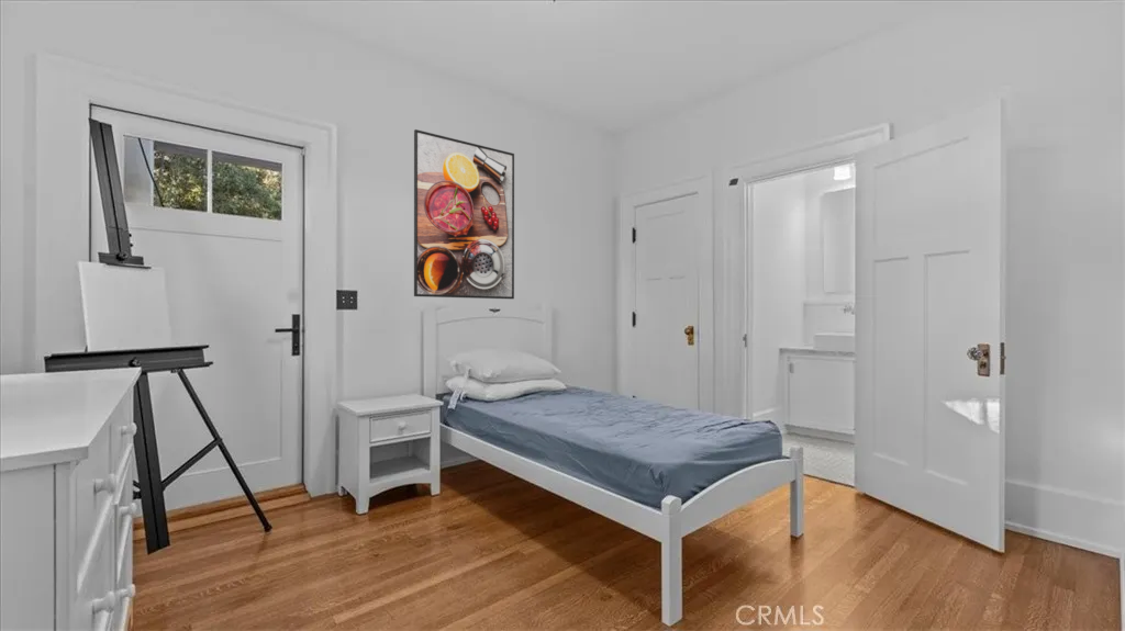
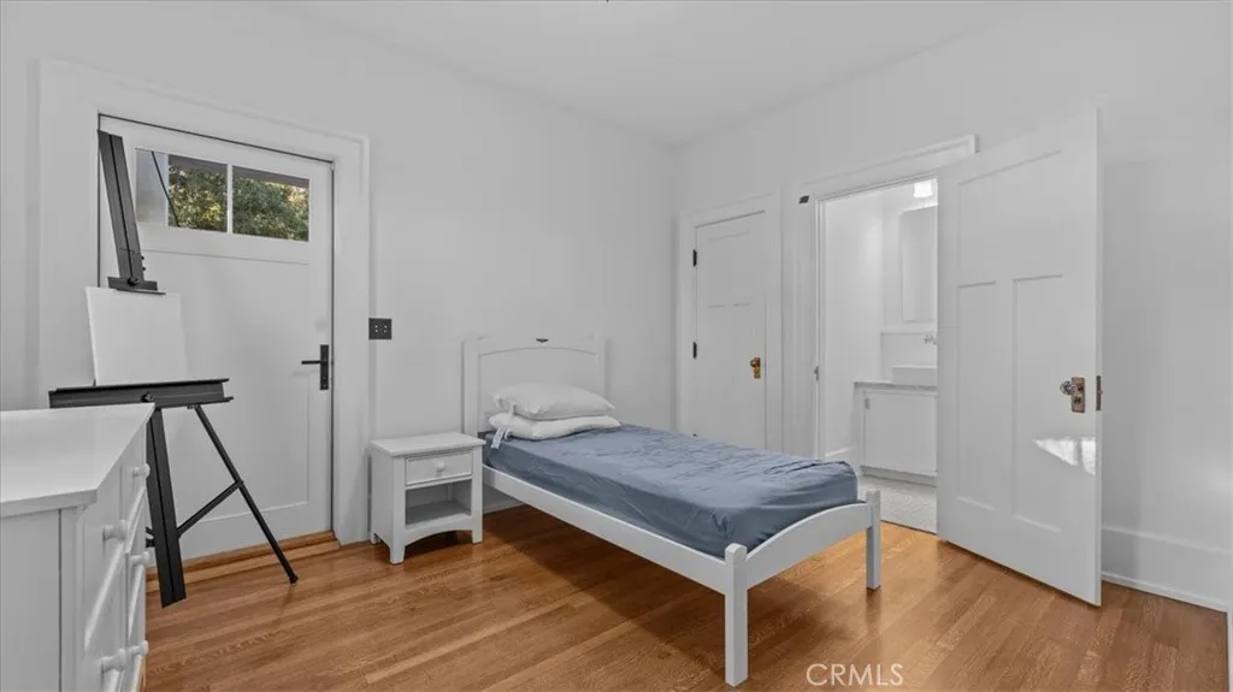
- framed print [413,128,515,300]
